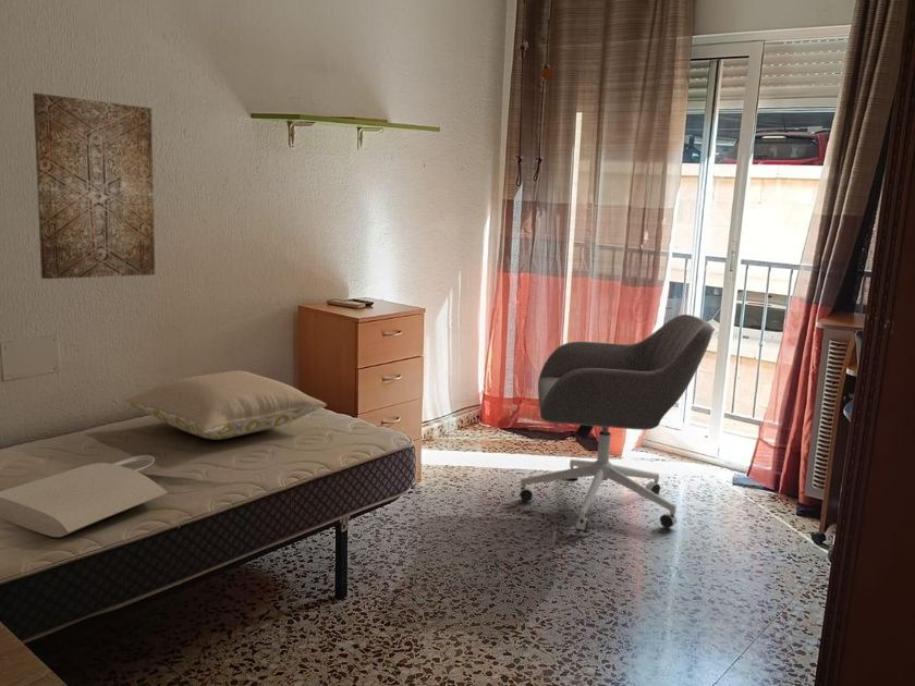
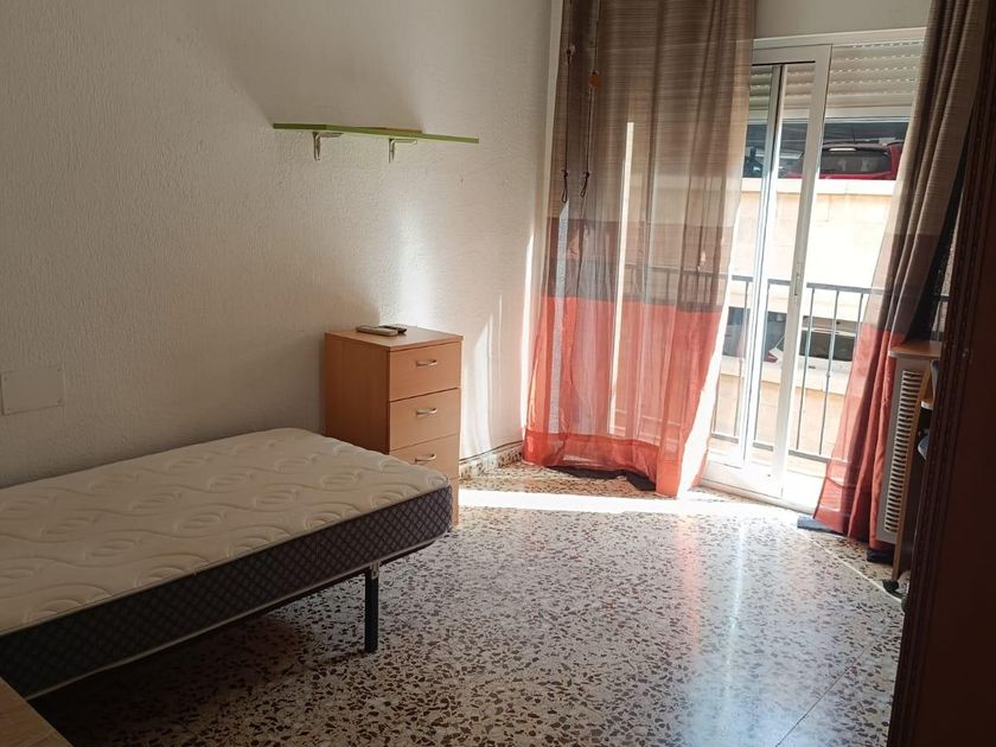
- wall art [32,91,156,280]
- pillow [122,369,327,441]
- office chair [518,314,715,534]
- tote bag [0,454,169,538]
